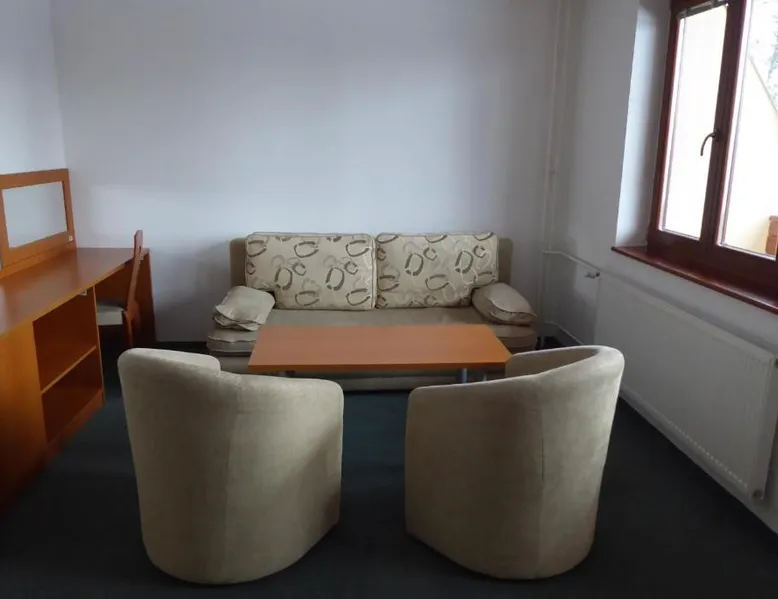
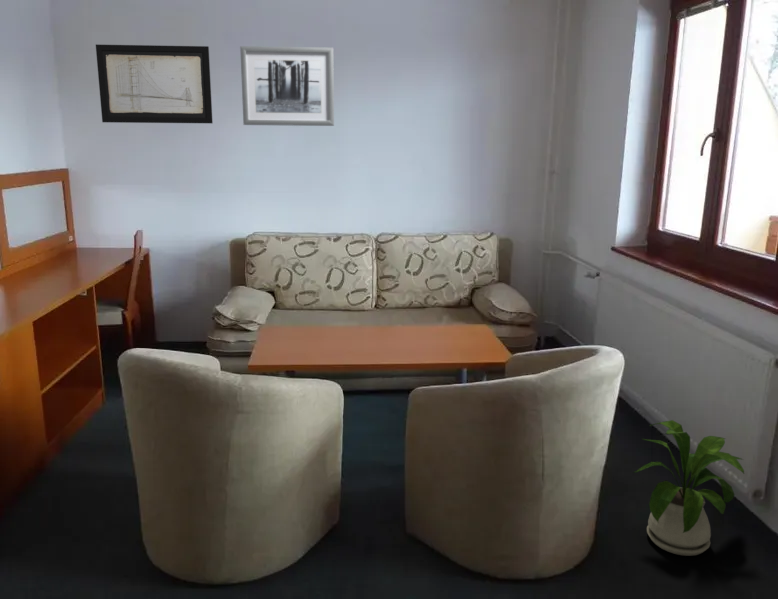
+ wall art [95,43,214,124]
+ wall art [239,45,335,127]
+ house plant [632,419,745,557]
